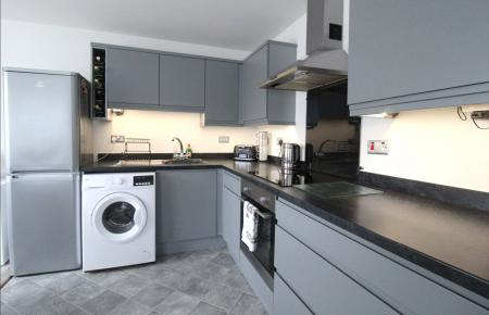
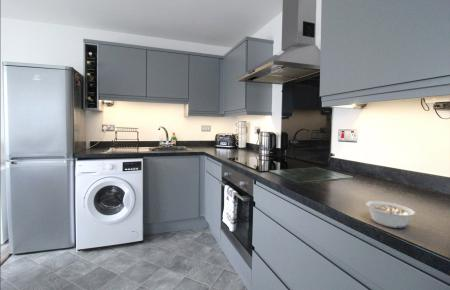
+ legume [365,200,416,229]
